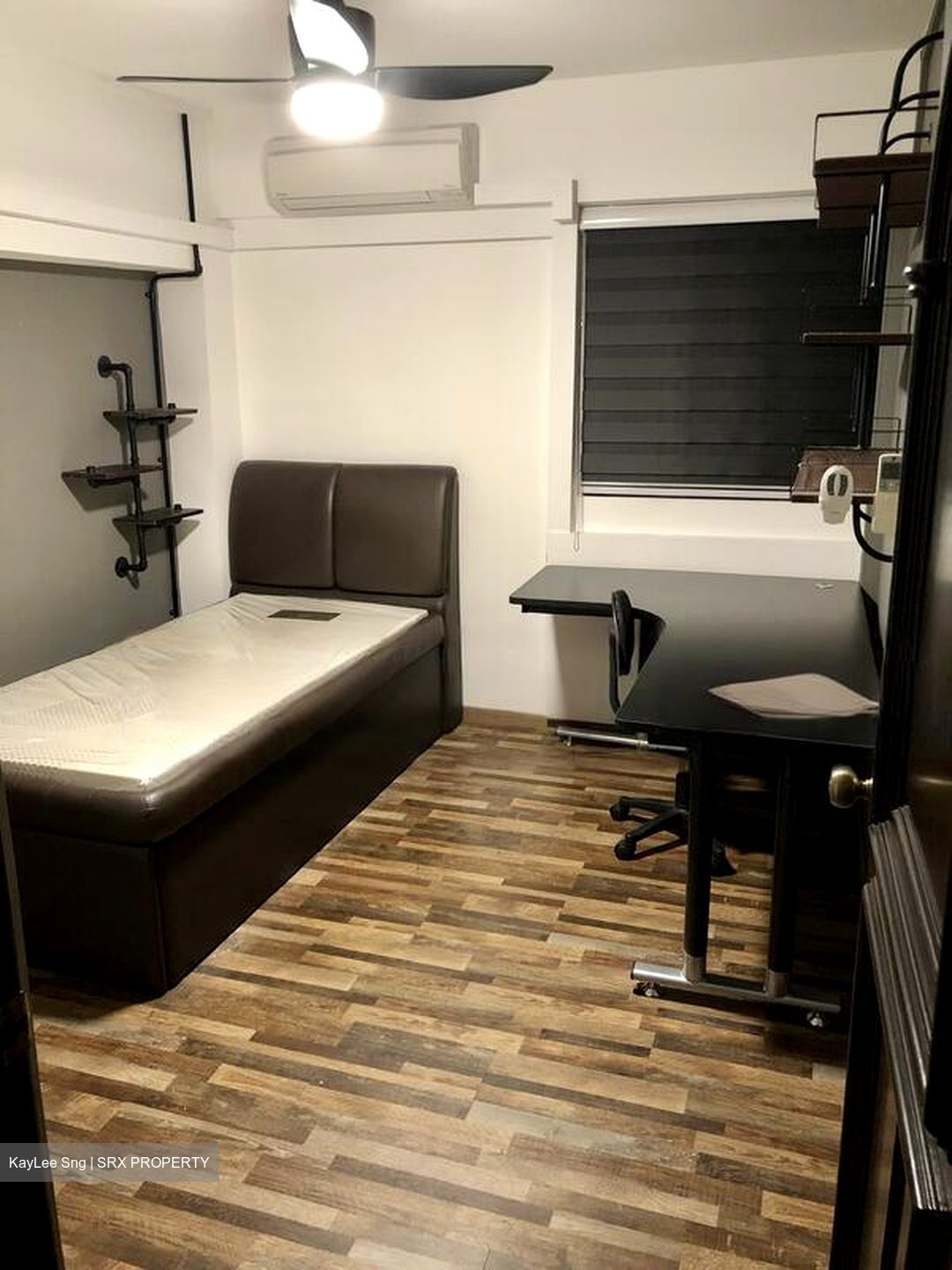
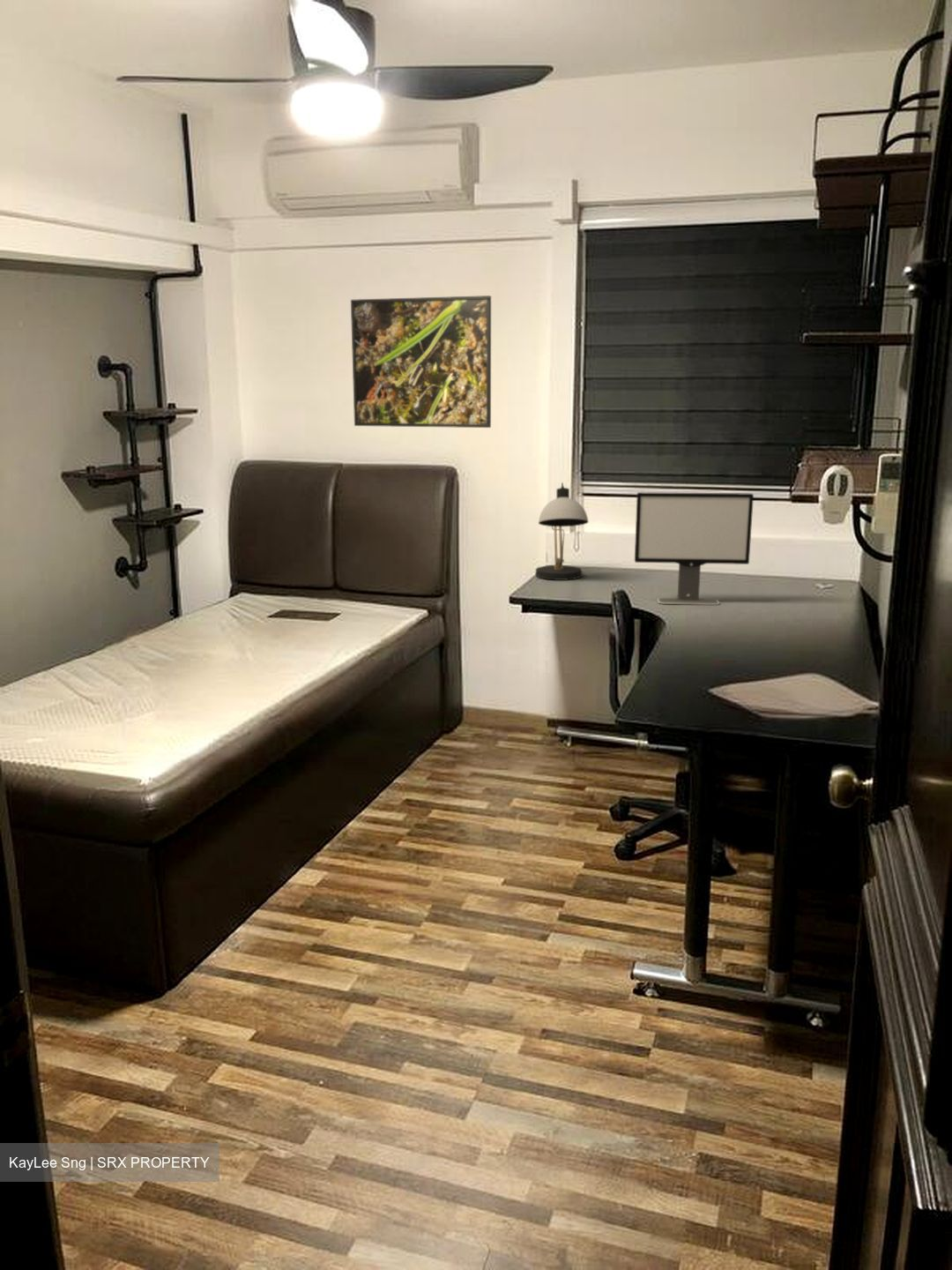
+ computer monitor [634,491,755,606]
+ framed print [350,295,492,429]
+ desk lamp [535,482,590,581]
